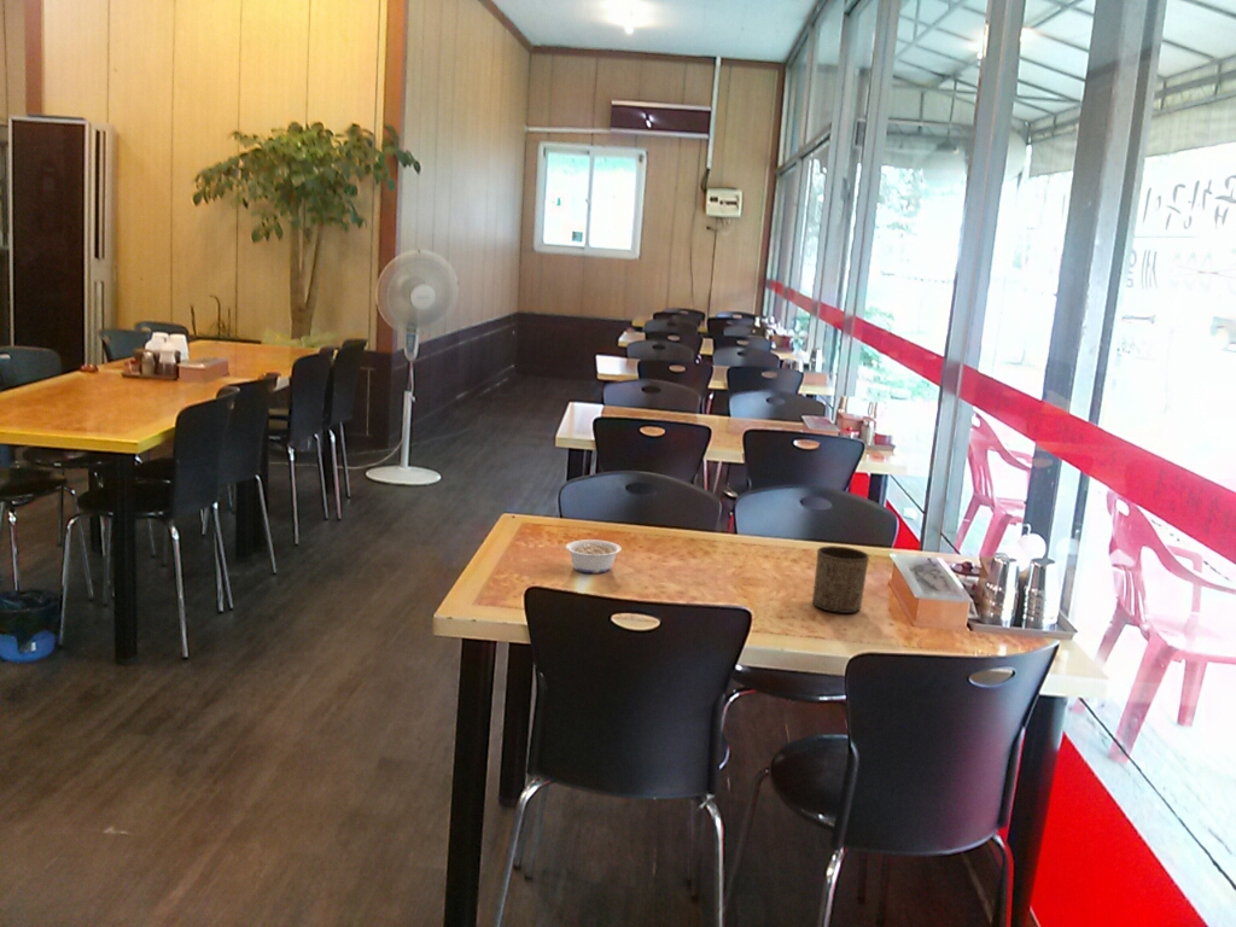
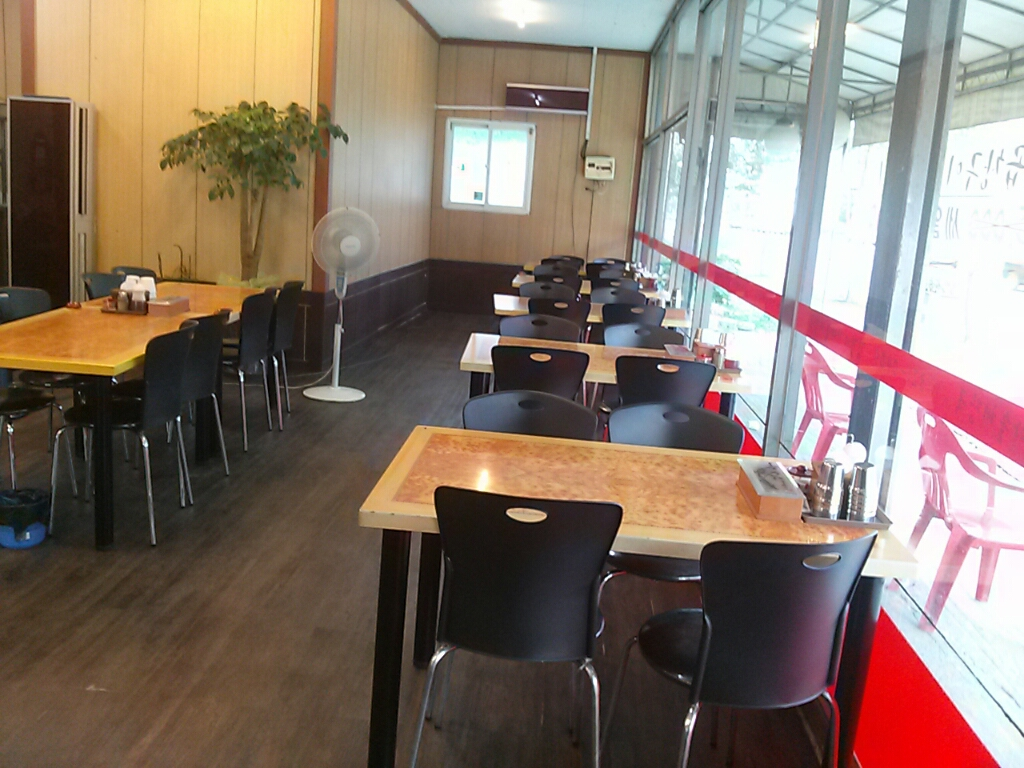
- cup [811,544,870,614]
- legume [555,538,623,575]
